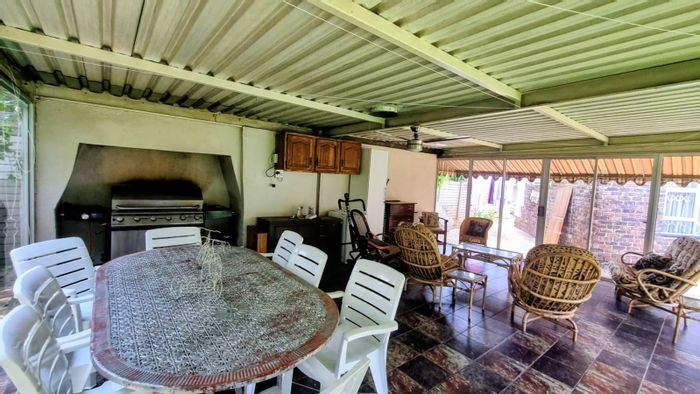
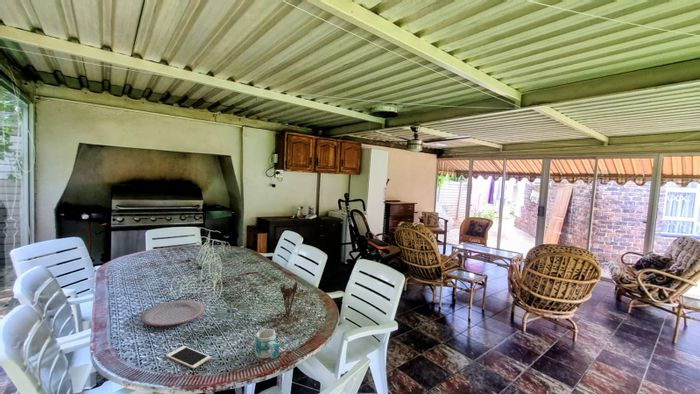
+ cell phone [165,345,212,370]
+ plate [140,299,206,327]
+ utensil holder [279,281,299,320]
+ mug [254,328,280,360]
